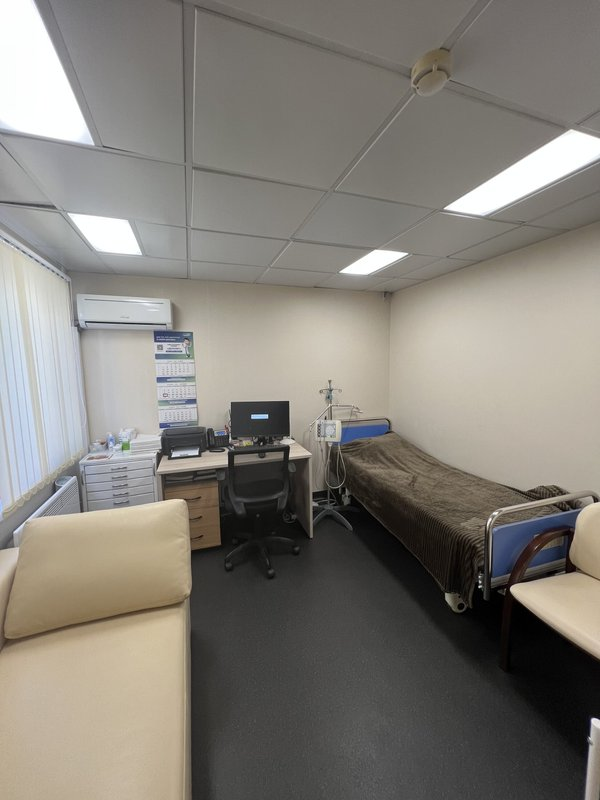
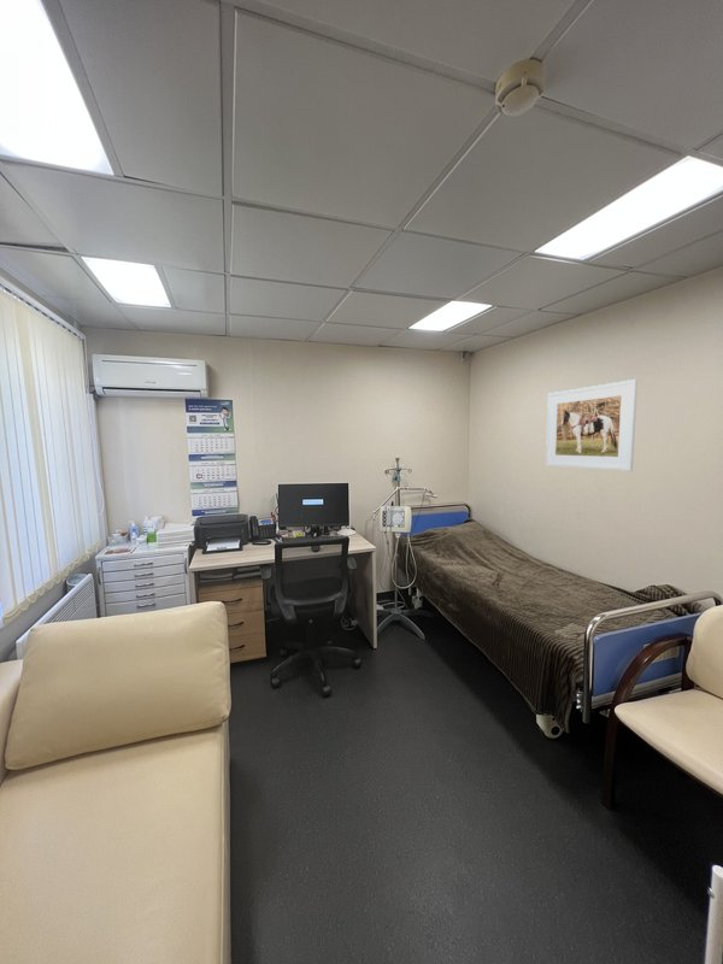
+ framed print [545,378,639,472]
